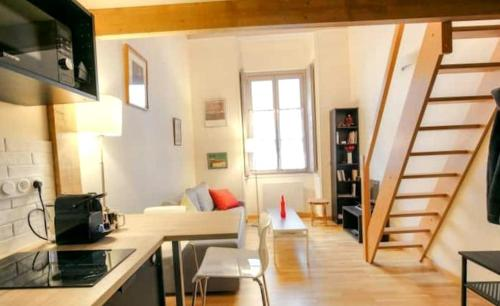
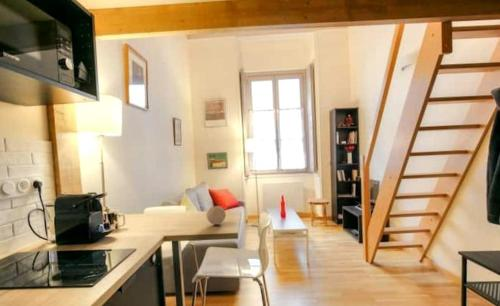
+ fruit [205,205,227,226]
